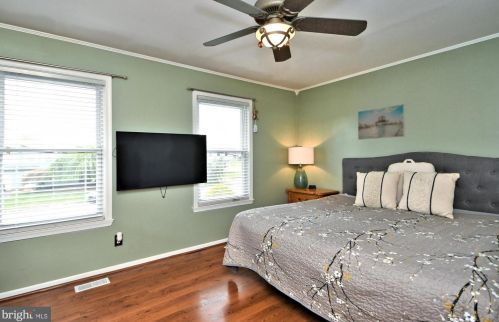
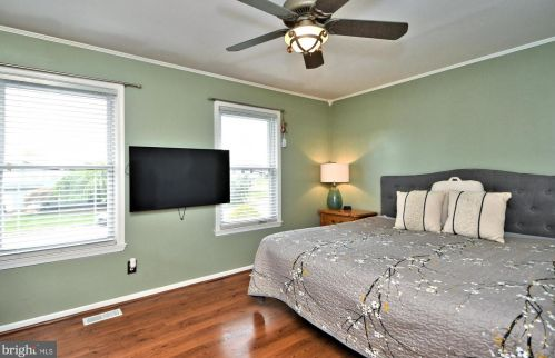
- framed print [357,103,406,141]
